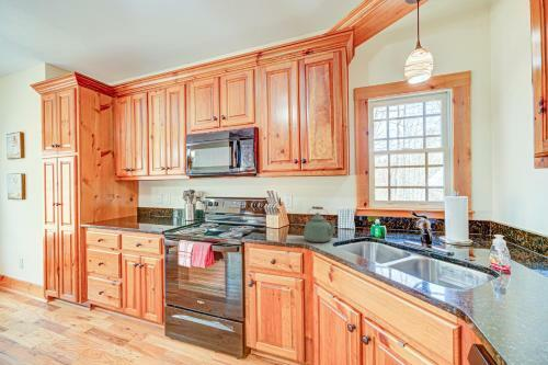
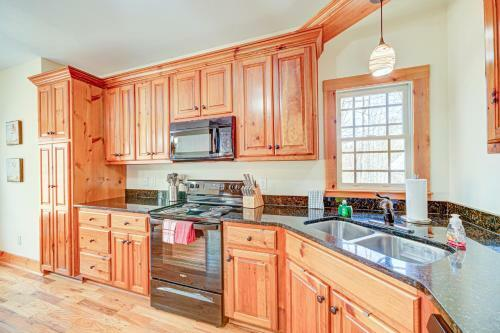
- kettle [302,205,338,243]
